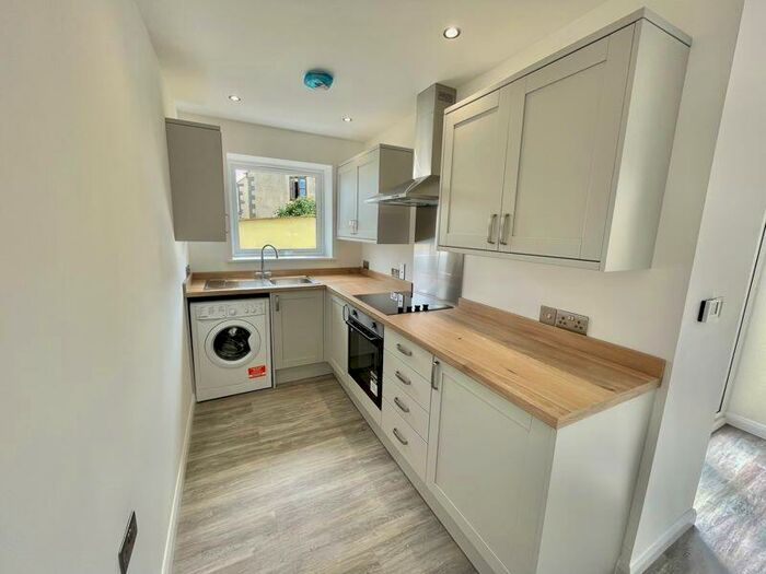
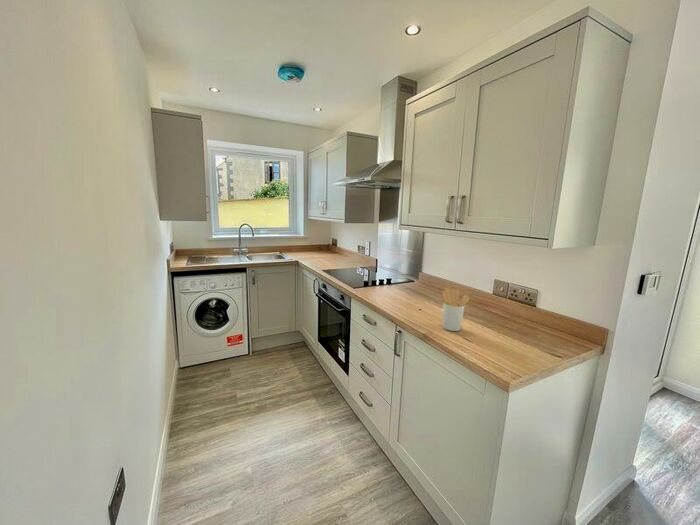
+ utensil holder [441,287,470,332]
